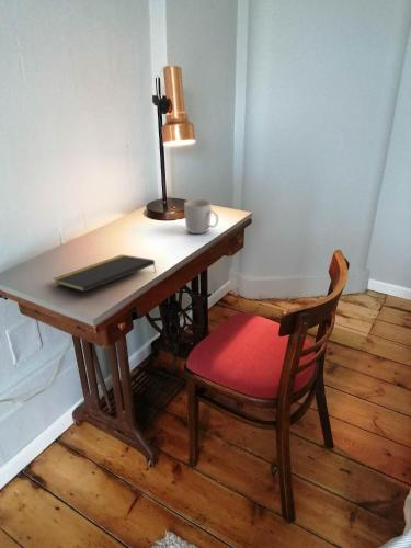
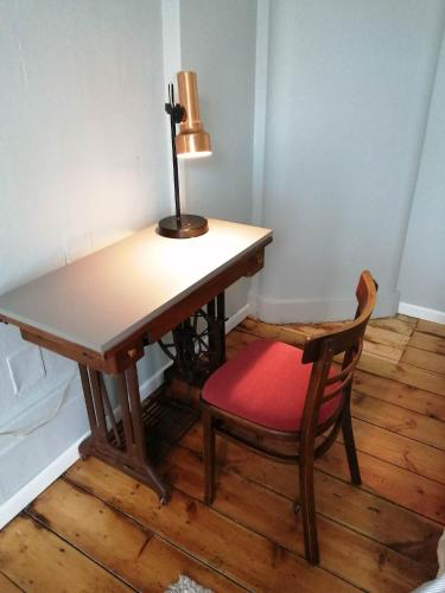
- mug [183,198,219,235]
- notepad [53,254,157,293]
